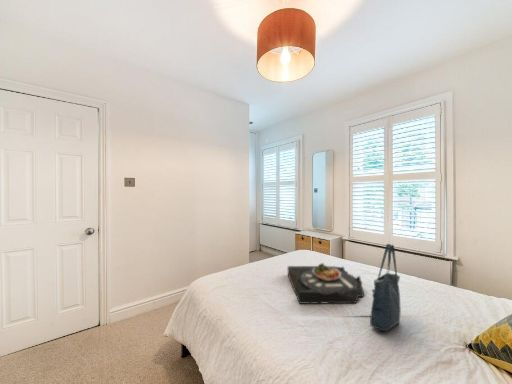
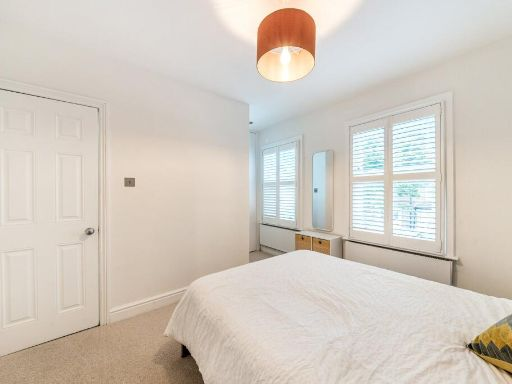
- tote bag [369,243,402,332]
- serving tray [287,262,365,305]
